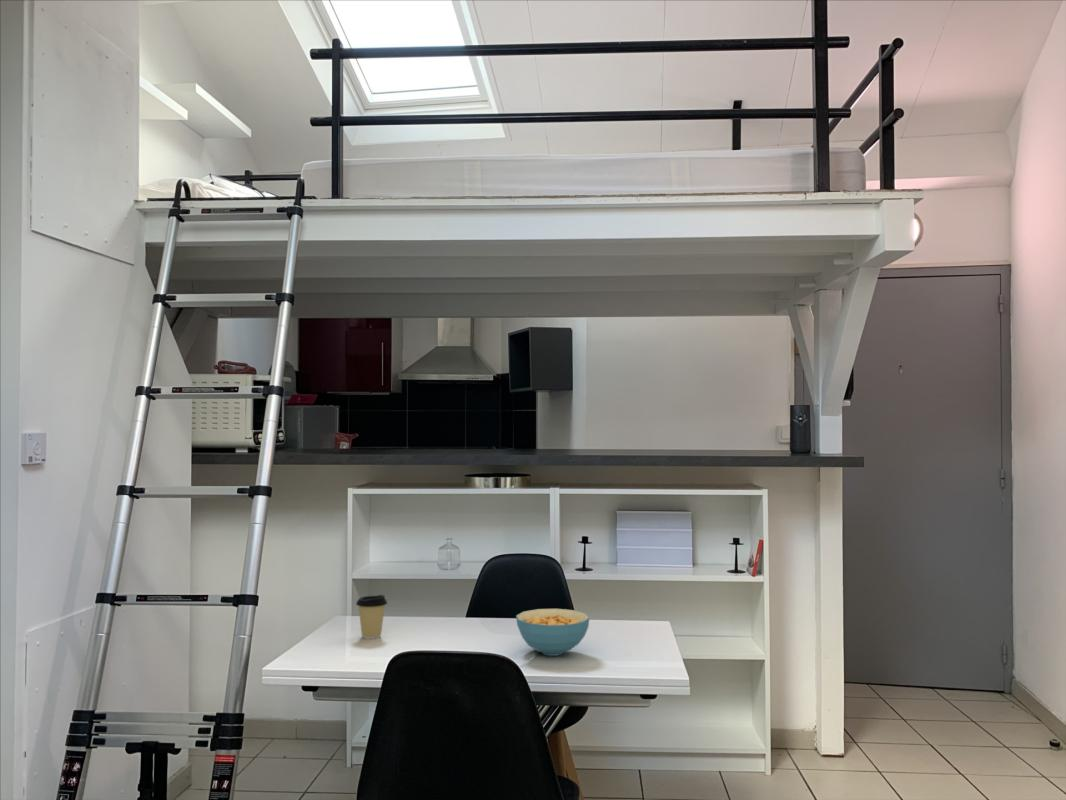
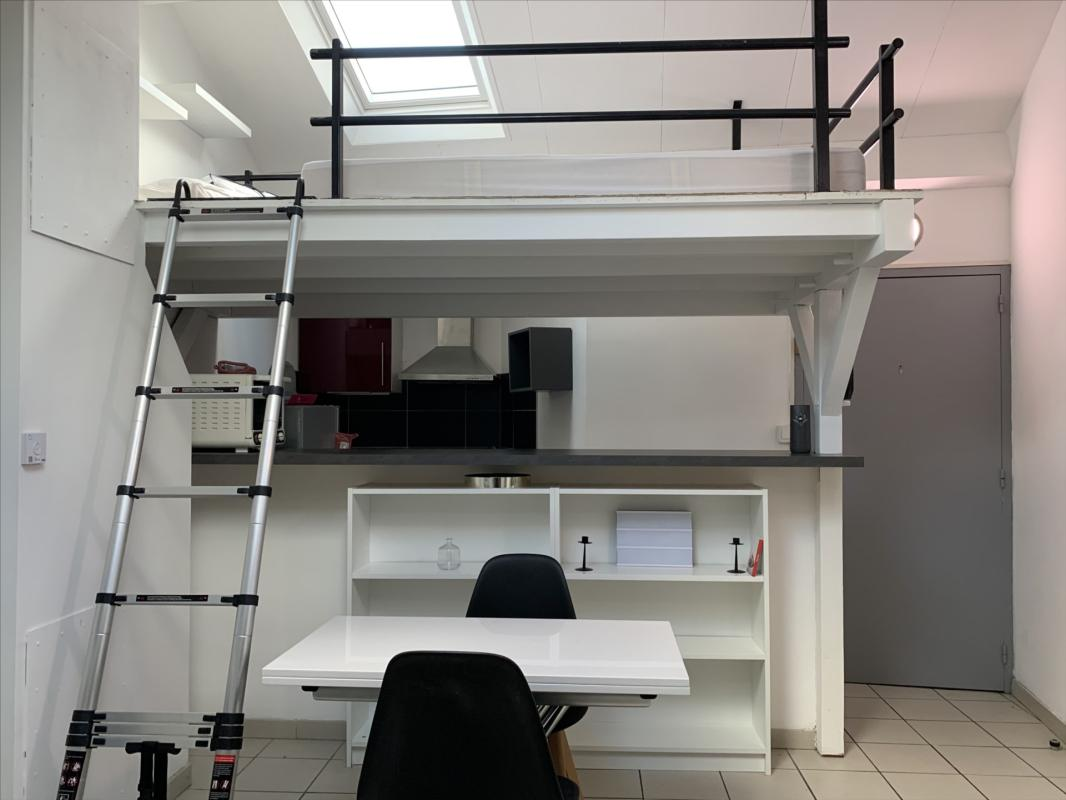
- coffee cup [355,594,388,640]
- cereal bowl [515,608,590,657]
